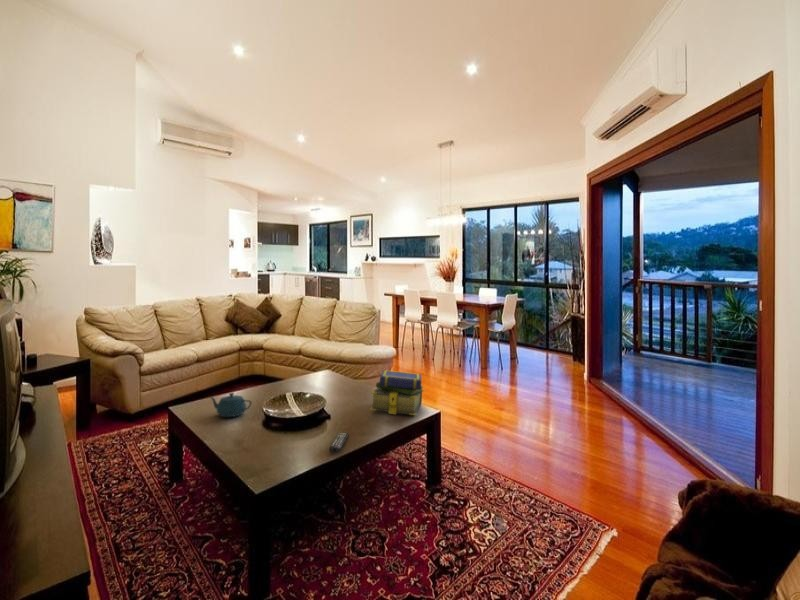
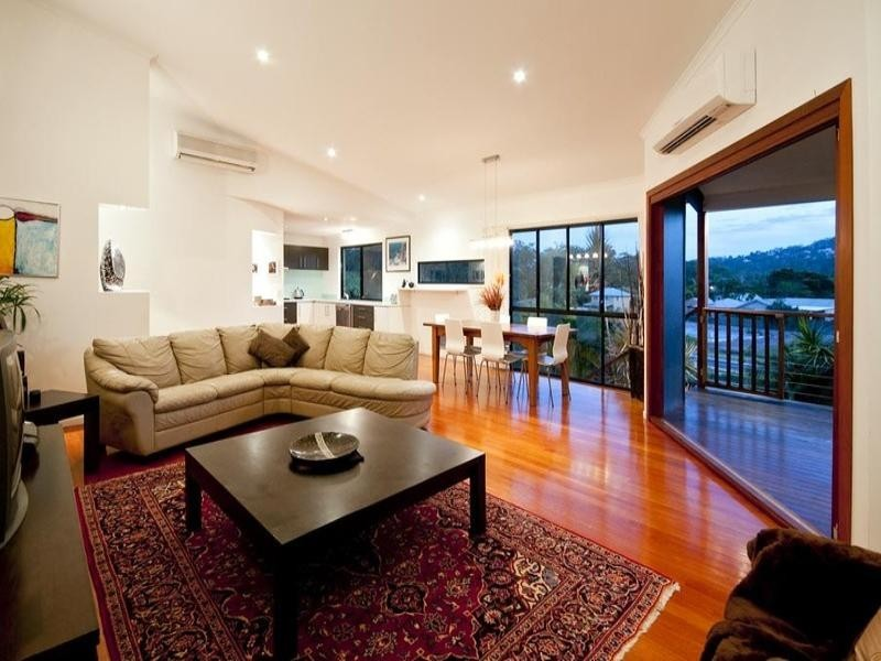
- teapot [209,392,253,418]
- stack of books [369,369,426,416]
- remote control [328,432,349,454]
